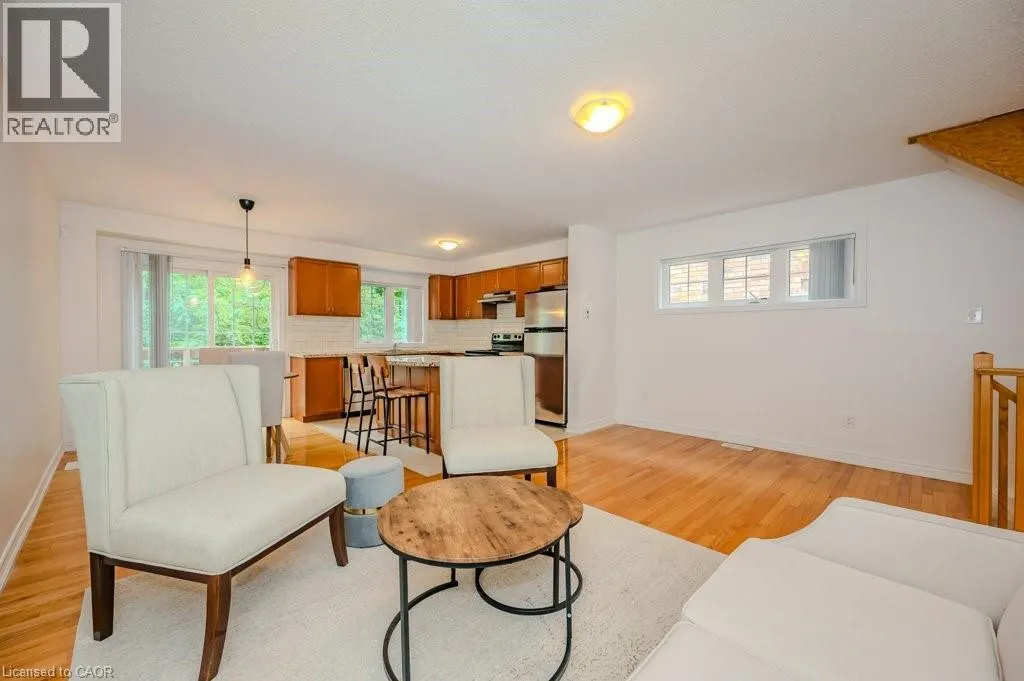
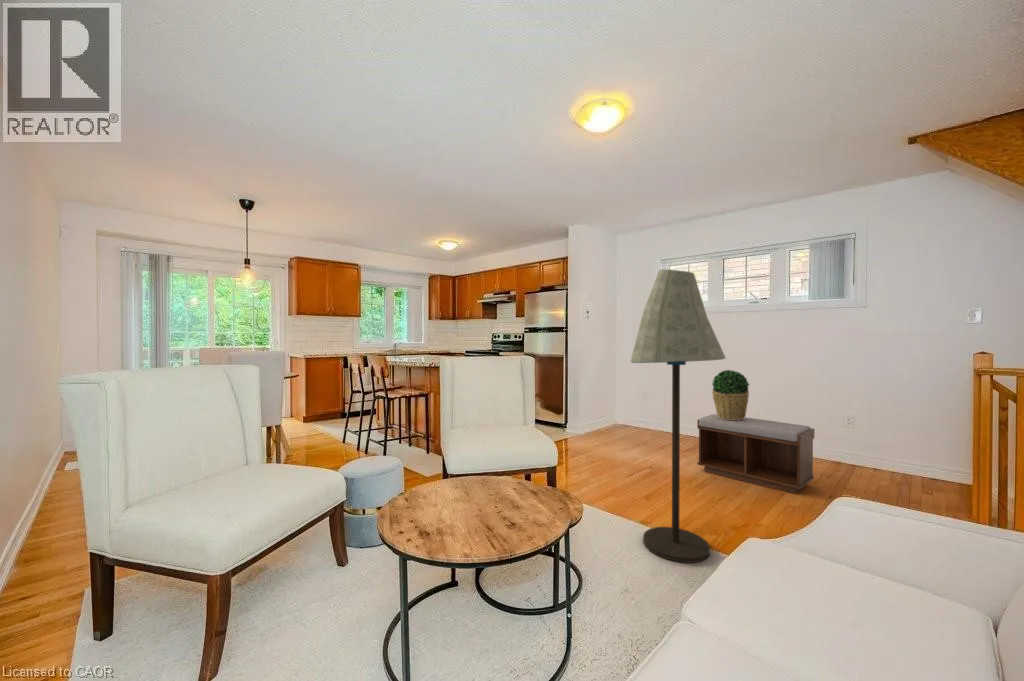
+ floor lamp [629,268,727,564]
+ potted plant [711,369,751,420]
+ bench [696,413,815,494]
